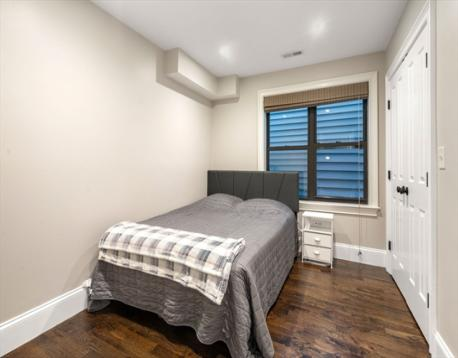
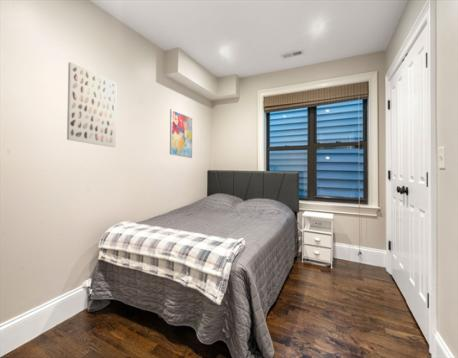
+ wall art [66,61,118,148]
+ wall art [169,108,193,159]
